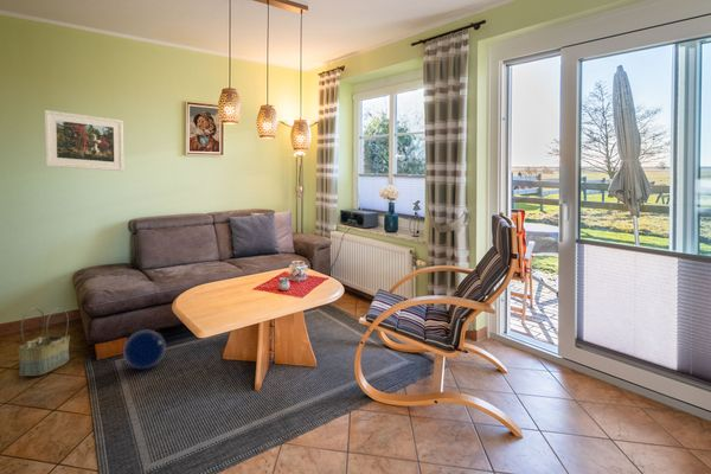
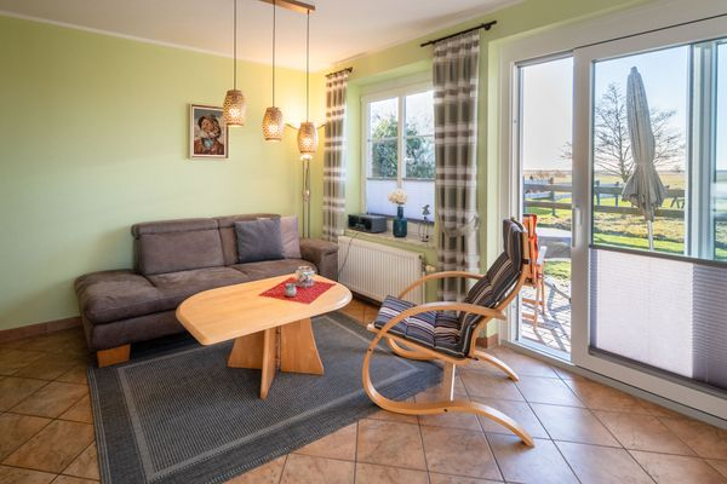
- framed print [44,109,124,172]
- ball [122,329,167,370]
- basket [17,307,71,377]
